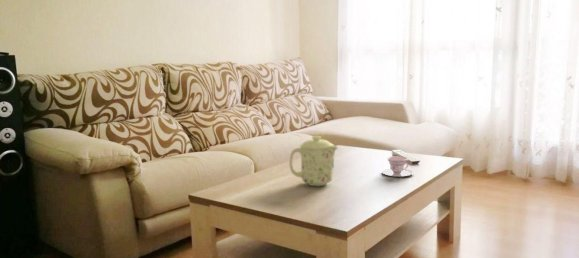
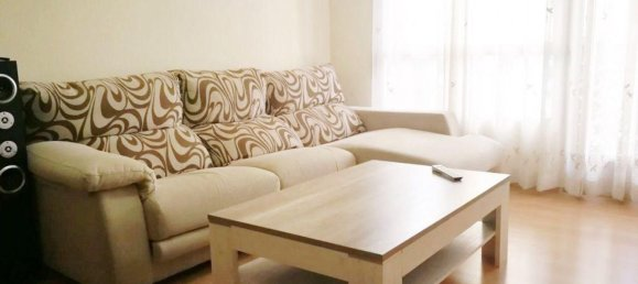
- teacup [381,155,414,178]
- mug [289,135,340,187]
